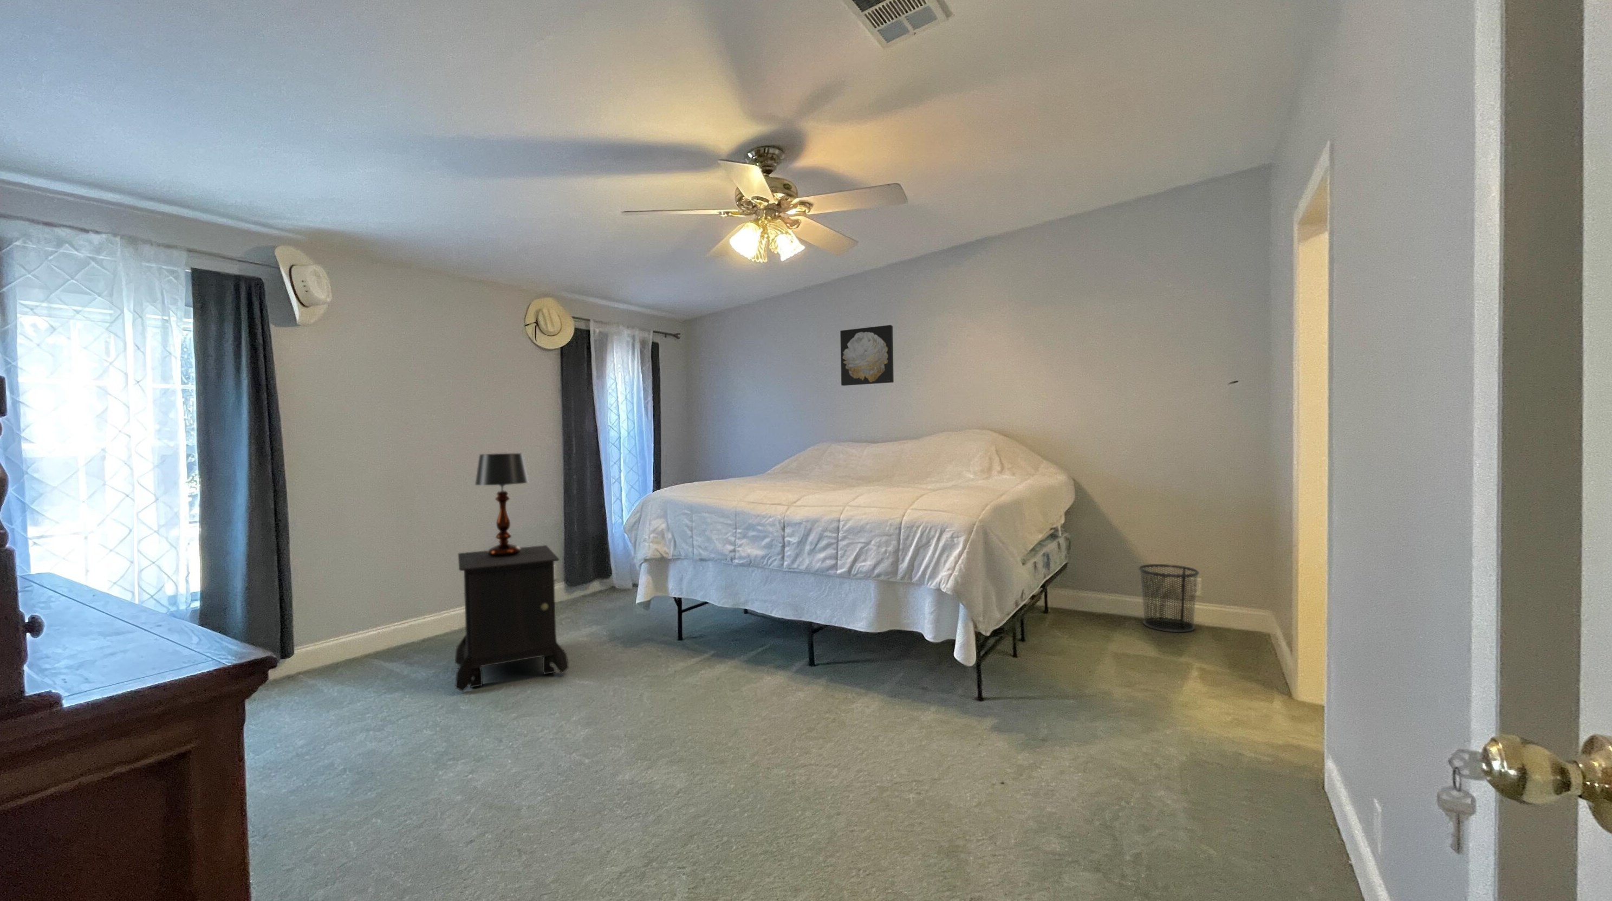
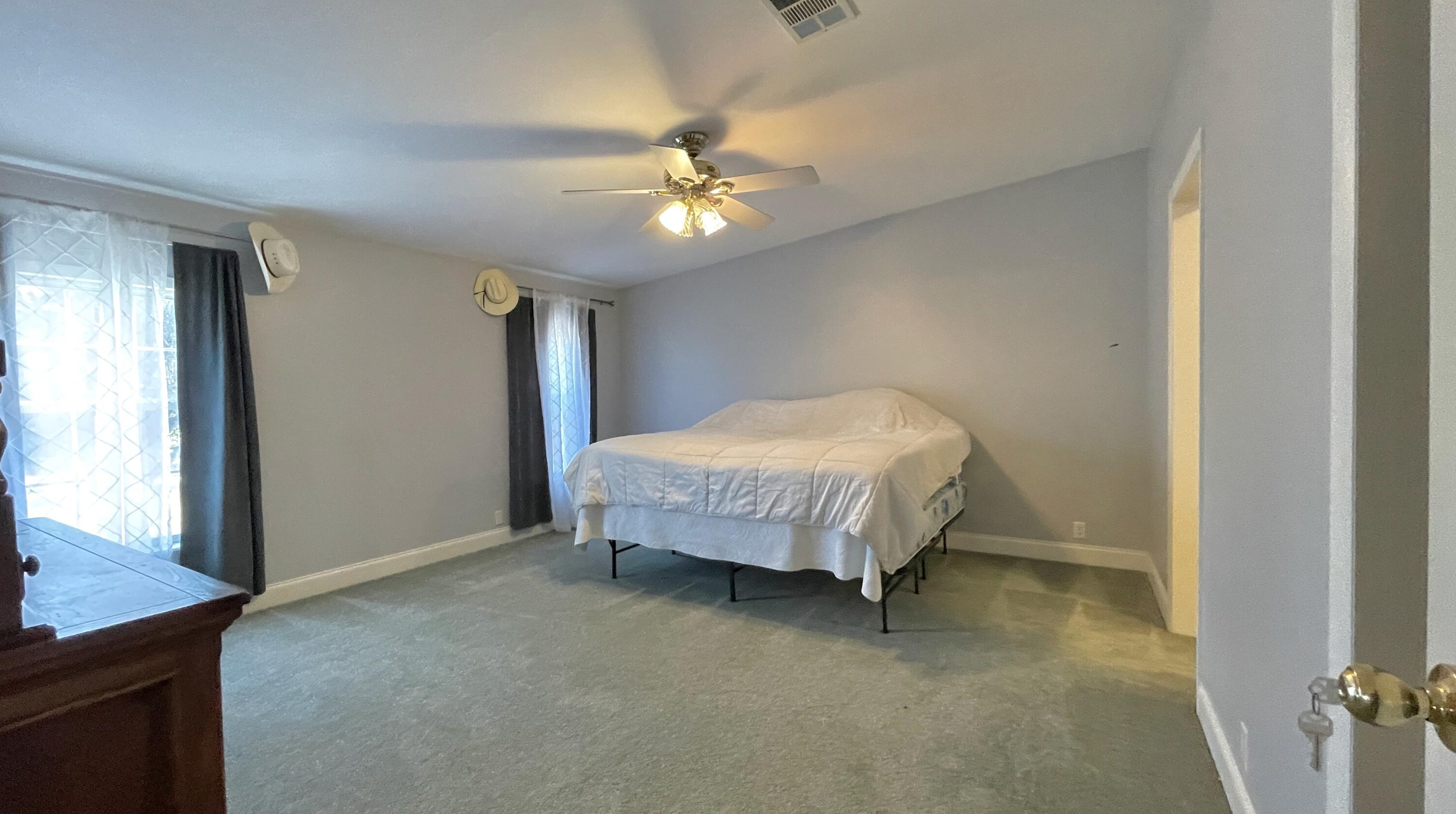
- wall art [839,324,895,386]
- nightstand [454,545,569,693]
- table lamp [474,453,529,557]
- waste bin [1137,563,1200,633]
